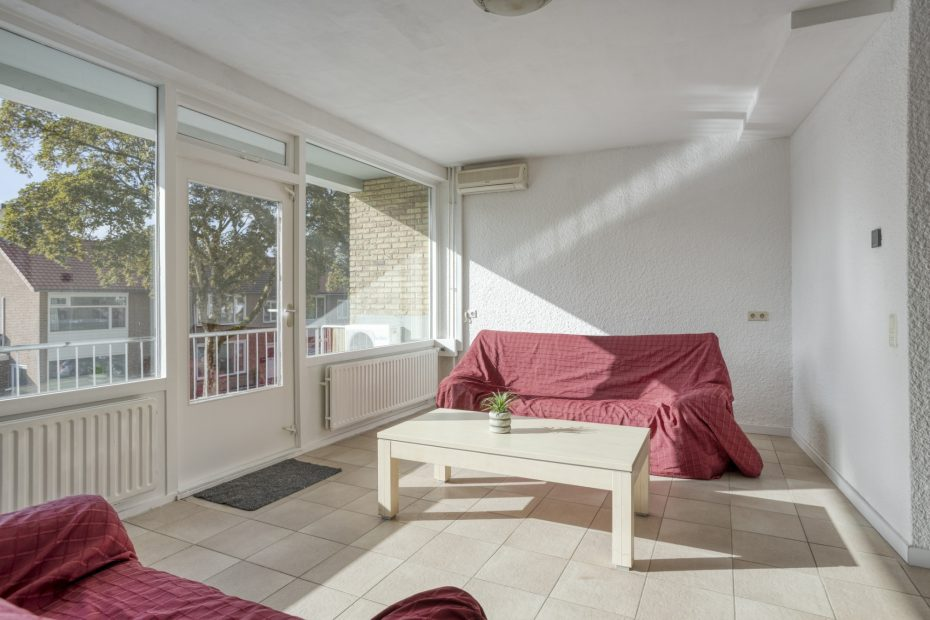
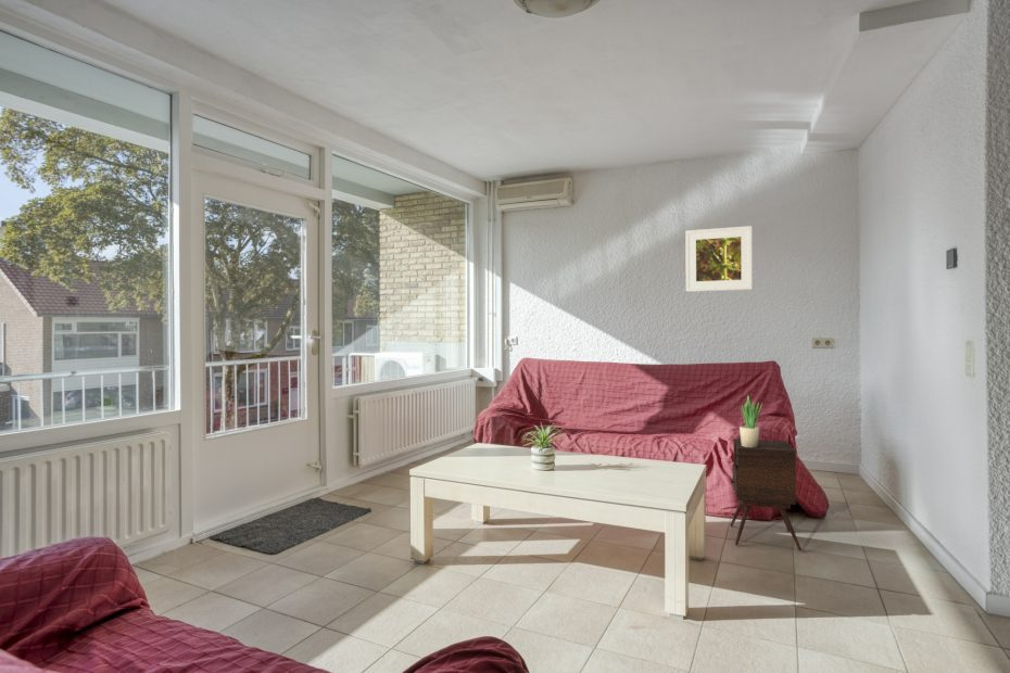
+ side table [729,437,803,553]
+ potted plant [738,394,763,447]
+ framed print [685,225,754,293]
